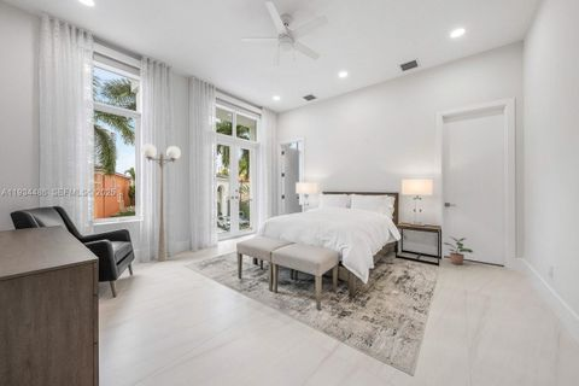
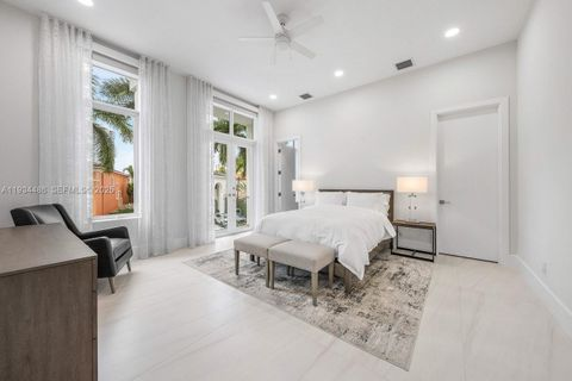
- potted plant [441,235,474,267]
- floor lamp [140,142,182,262]
